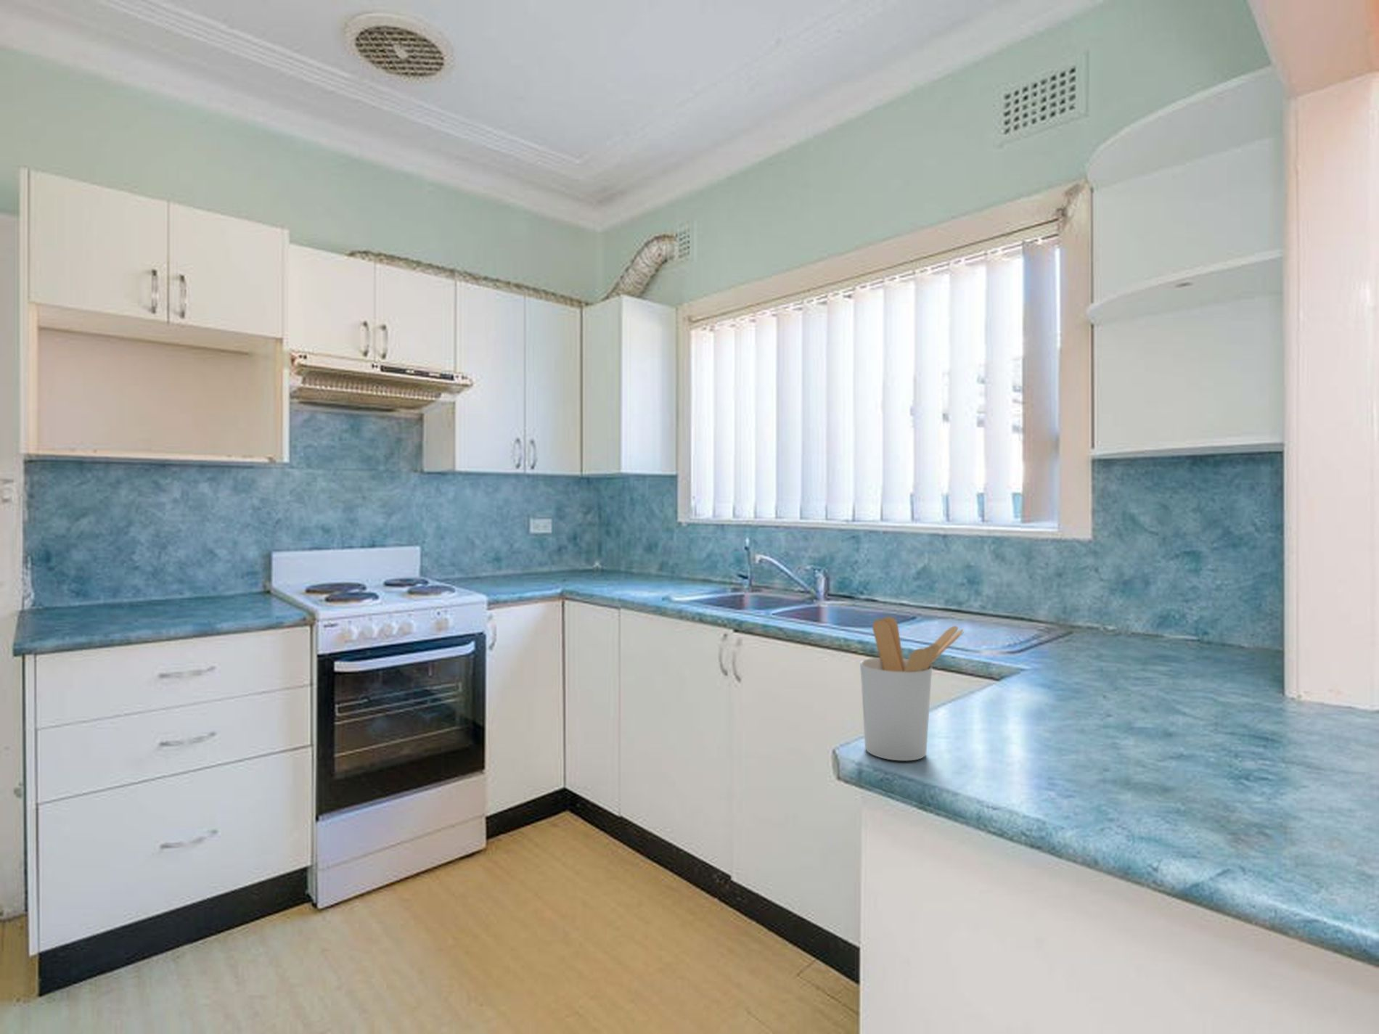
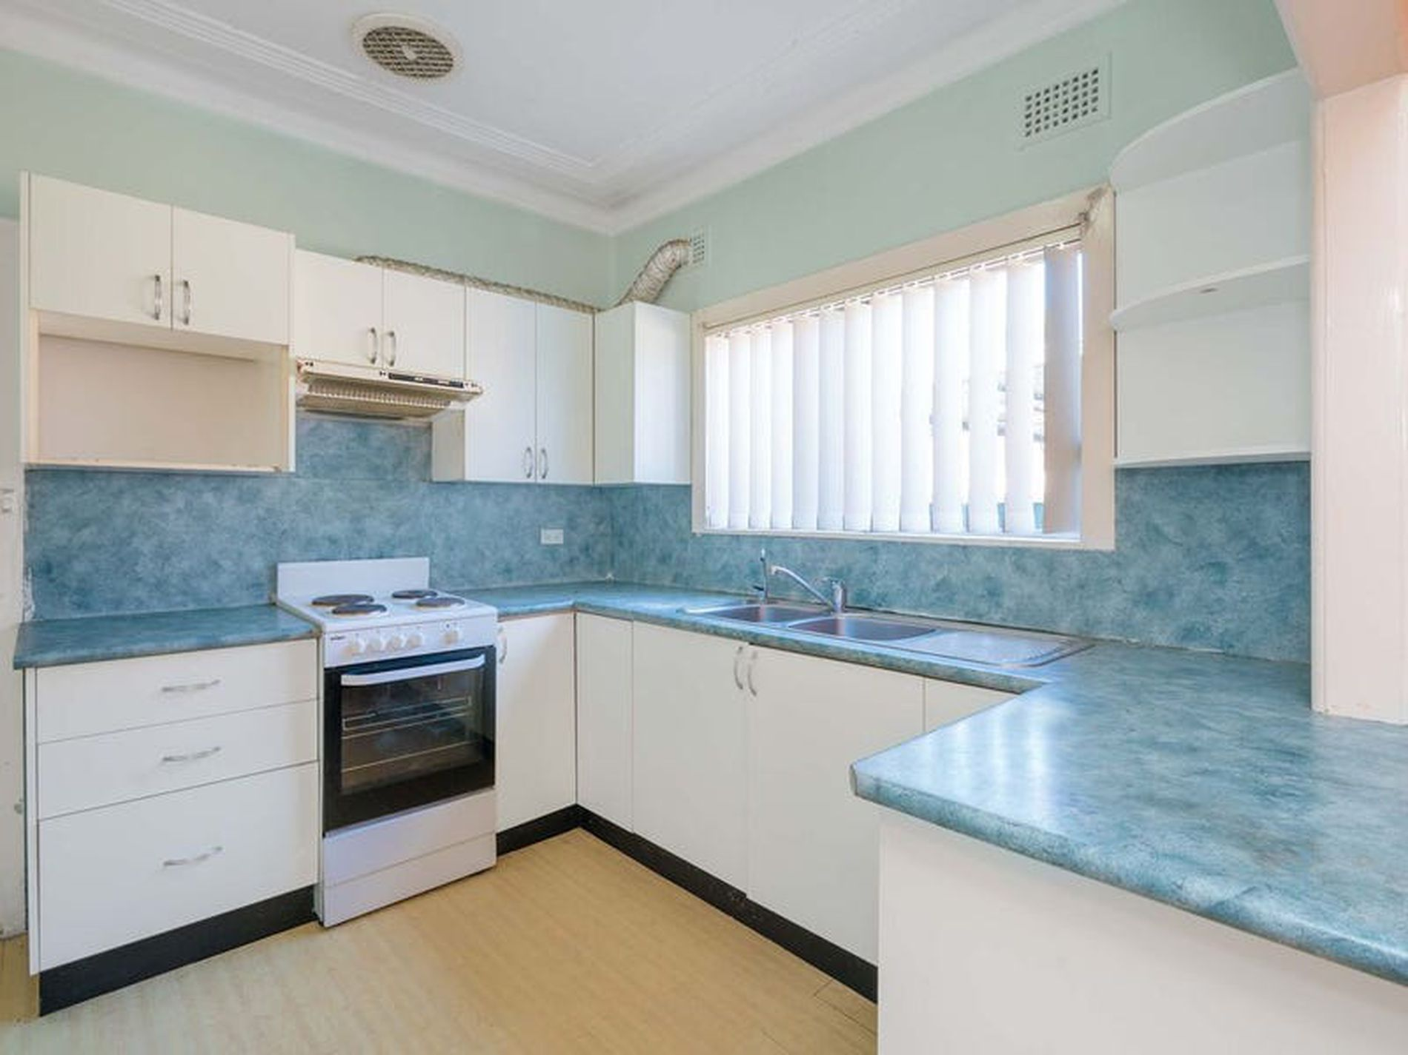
- utensil holder [859,616,964,761]
